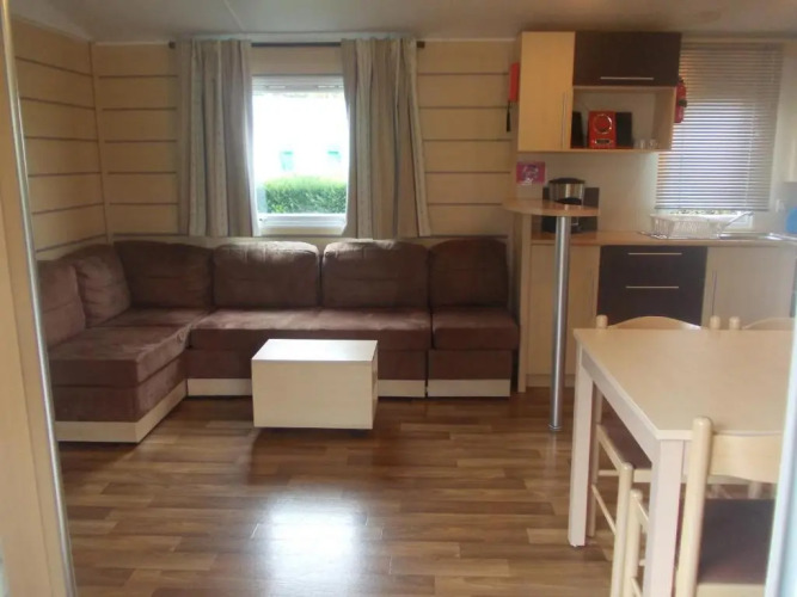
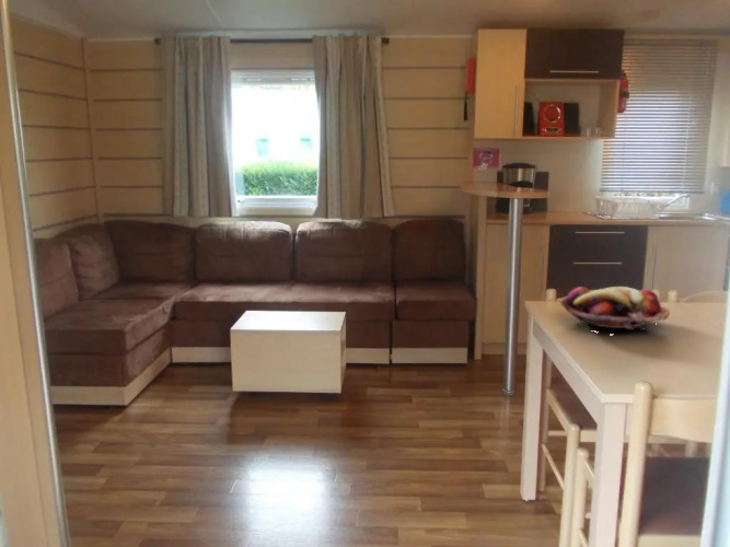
+ fruit basket [558,286,671,336]
